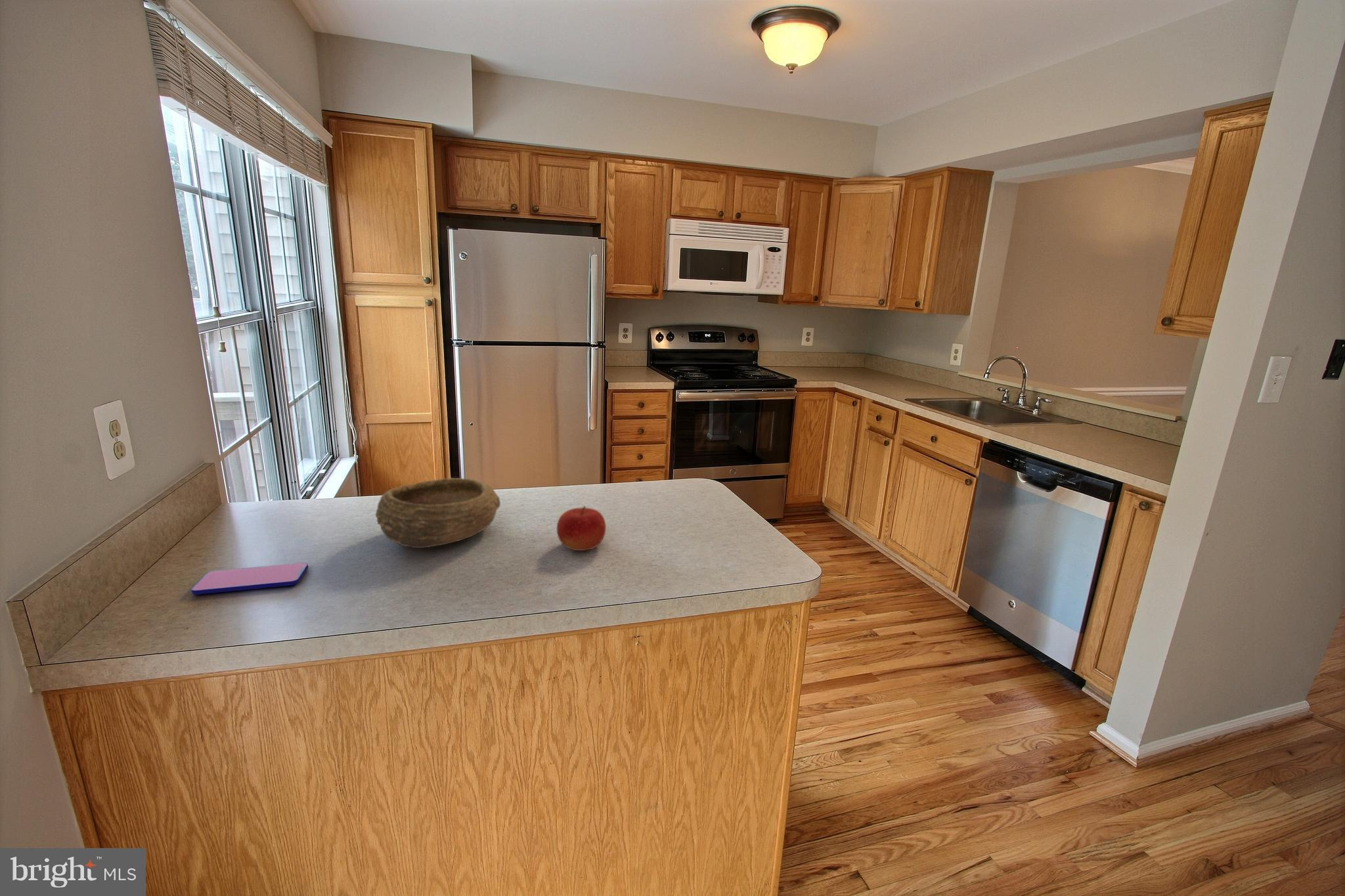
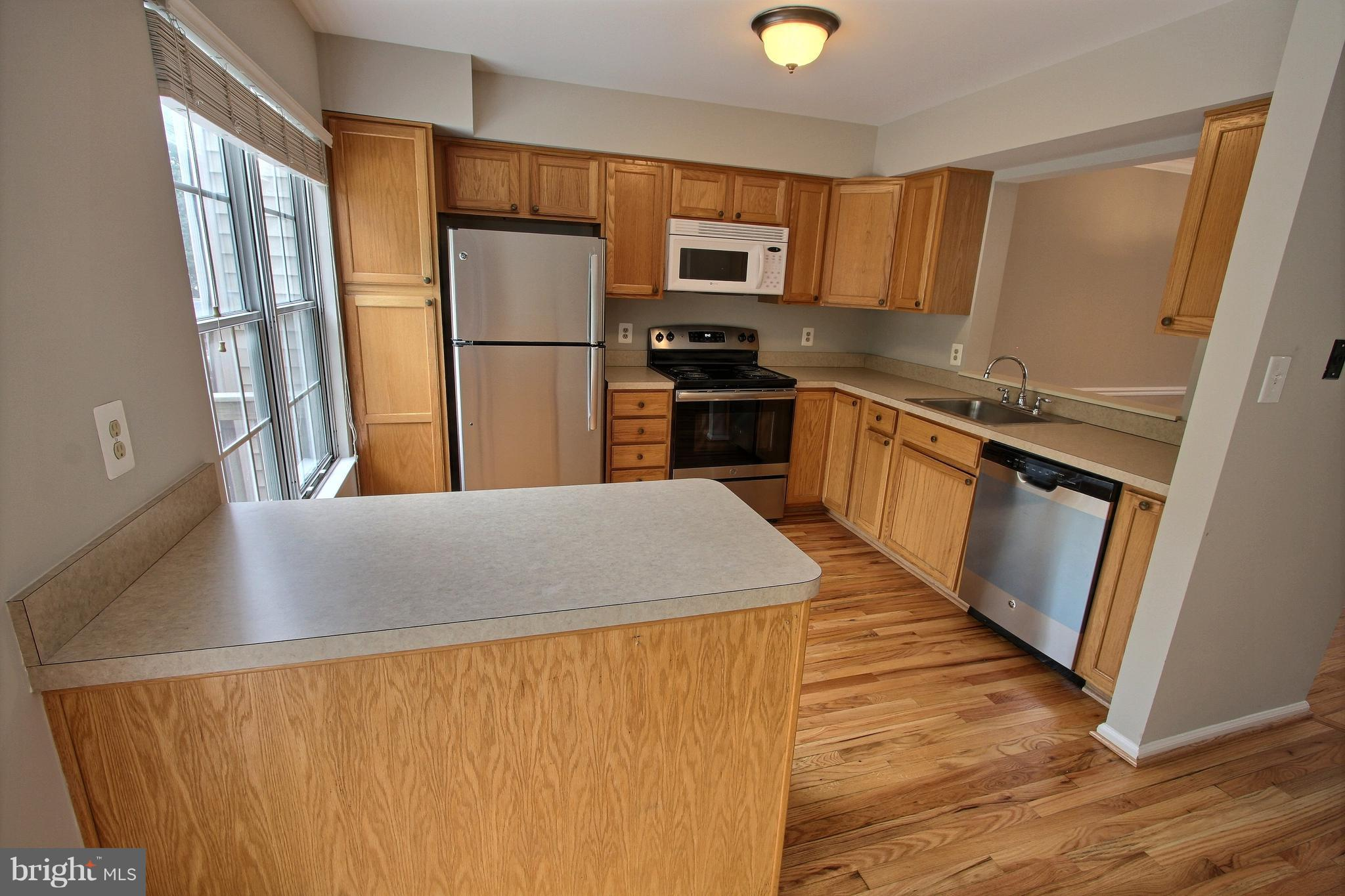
- smartphone [190,562,309,595]
- bowl [375,477,501,549]
- fruit [556,505,607,551]
